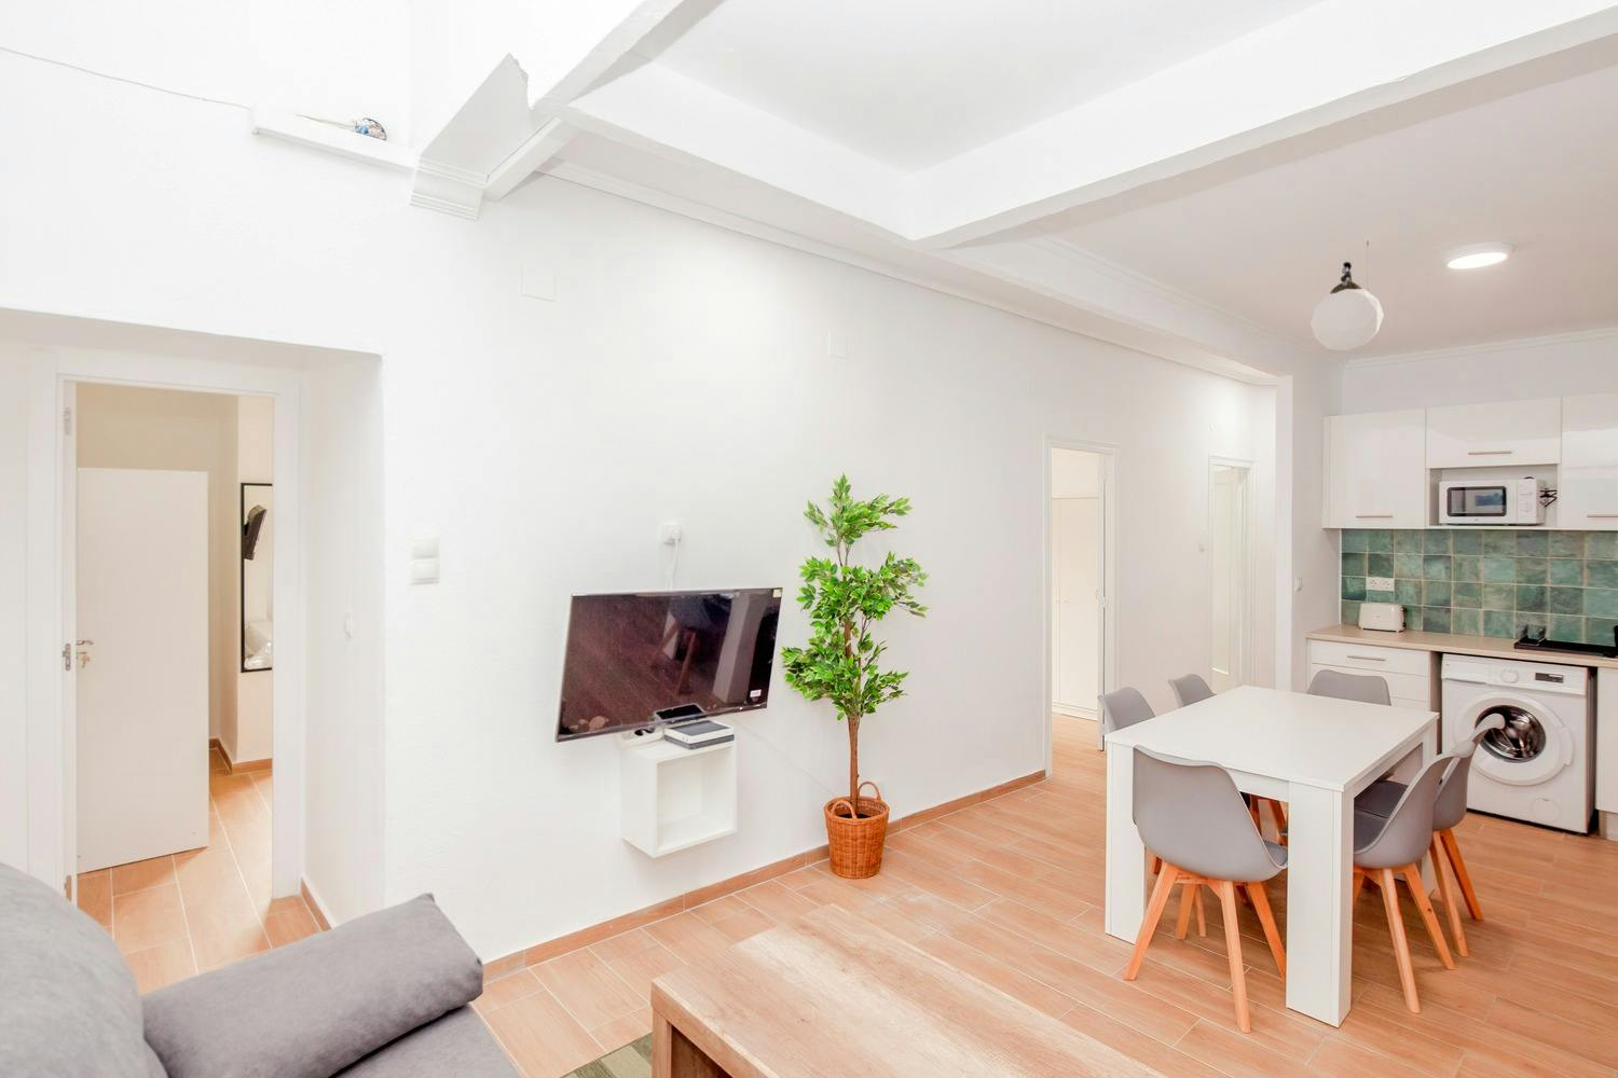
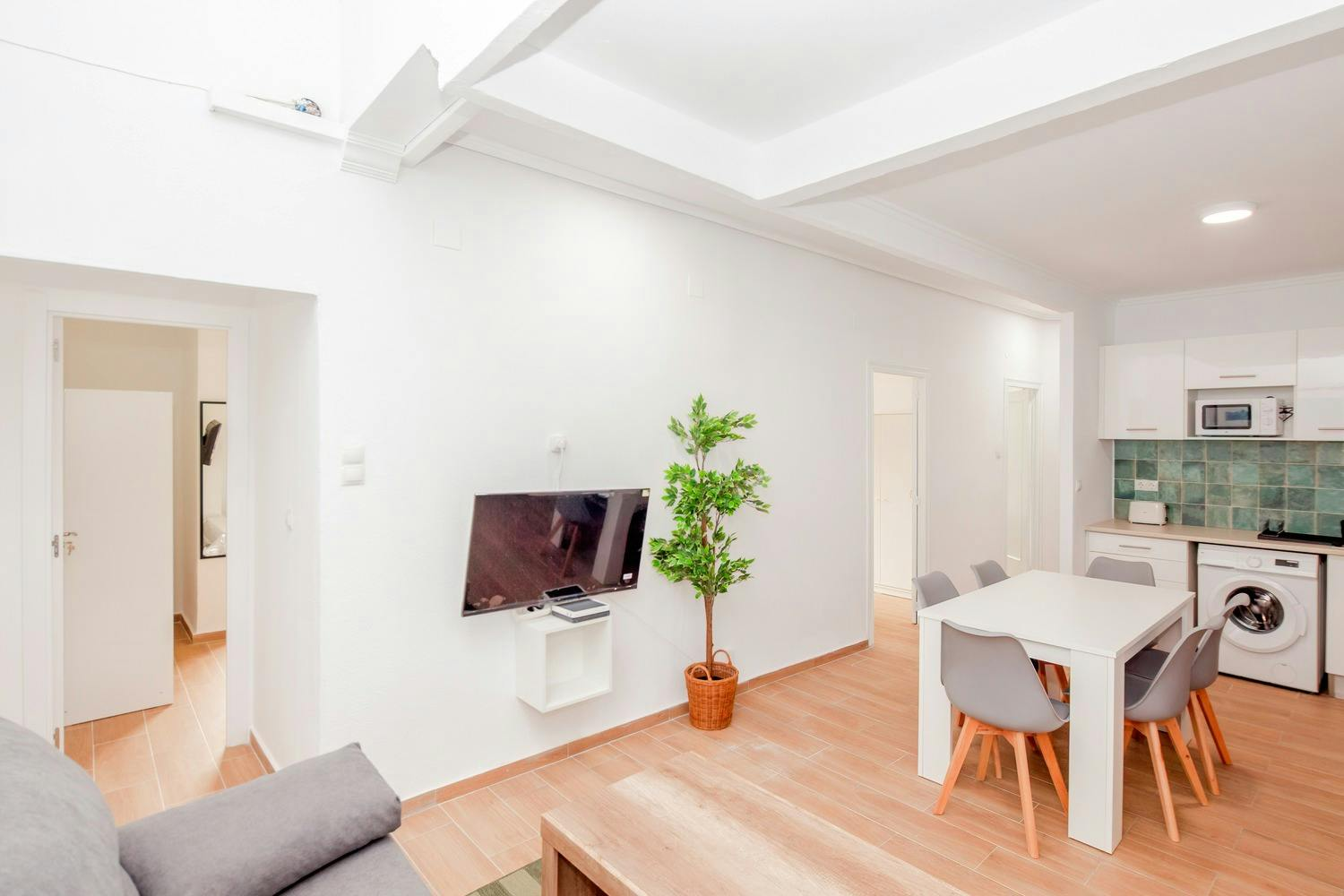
- pendant lamp [1310,242,1384,351]
